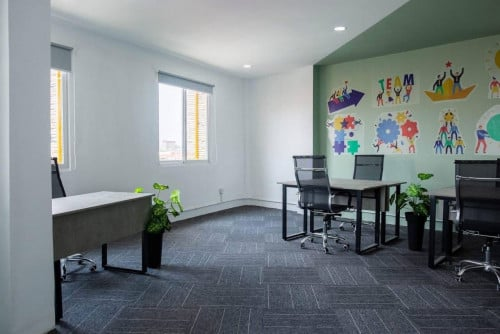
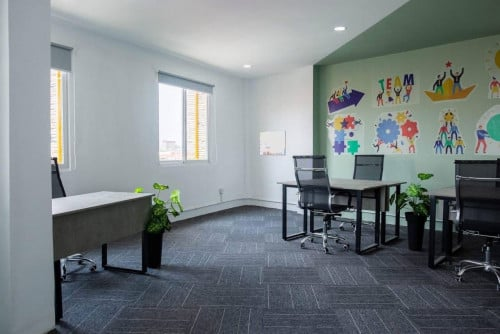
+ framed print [259,130,287,156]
